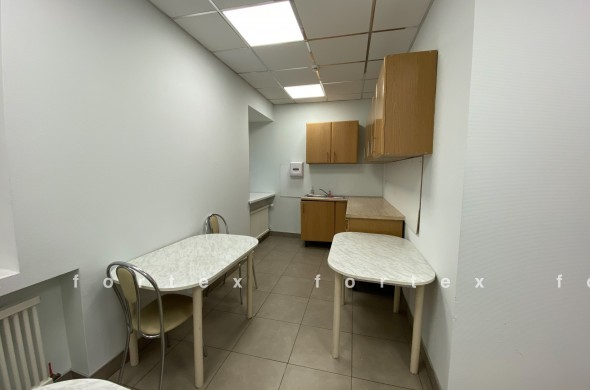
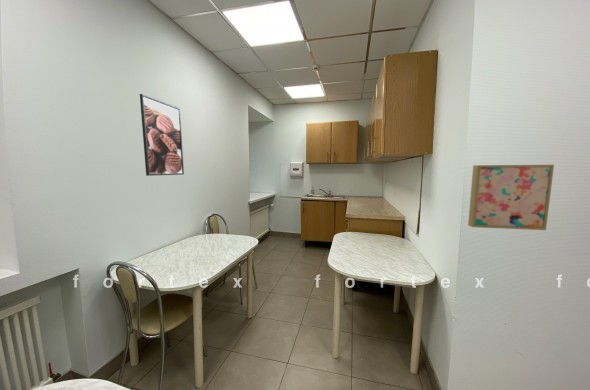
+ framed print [139,93,185,177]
+ wall art [467,164,555,231]
